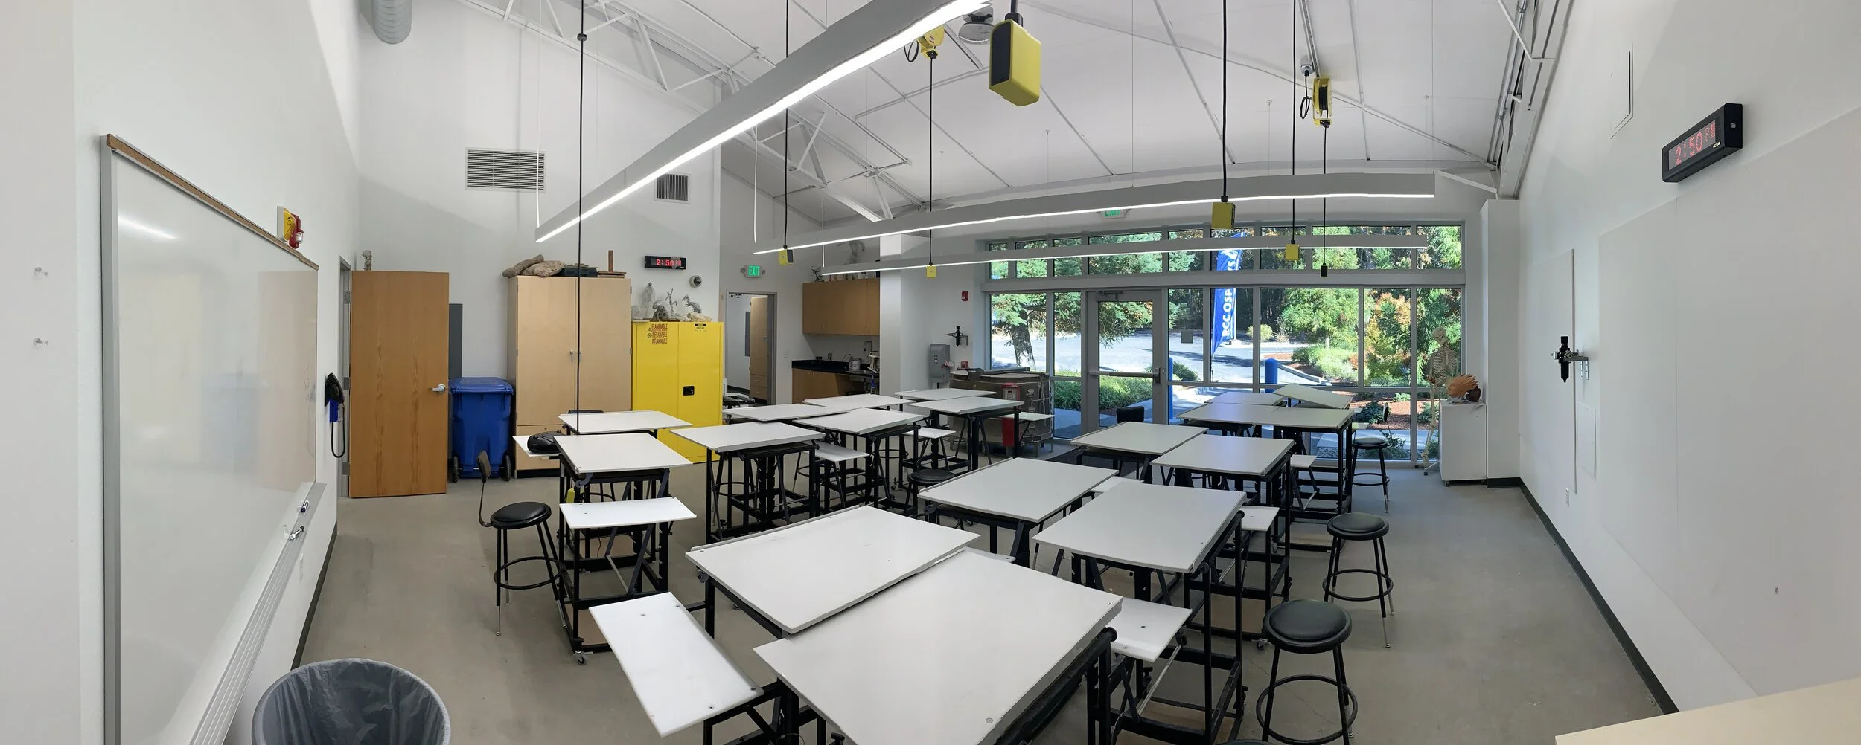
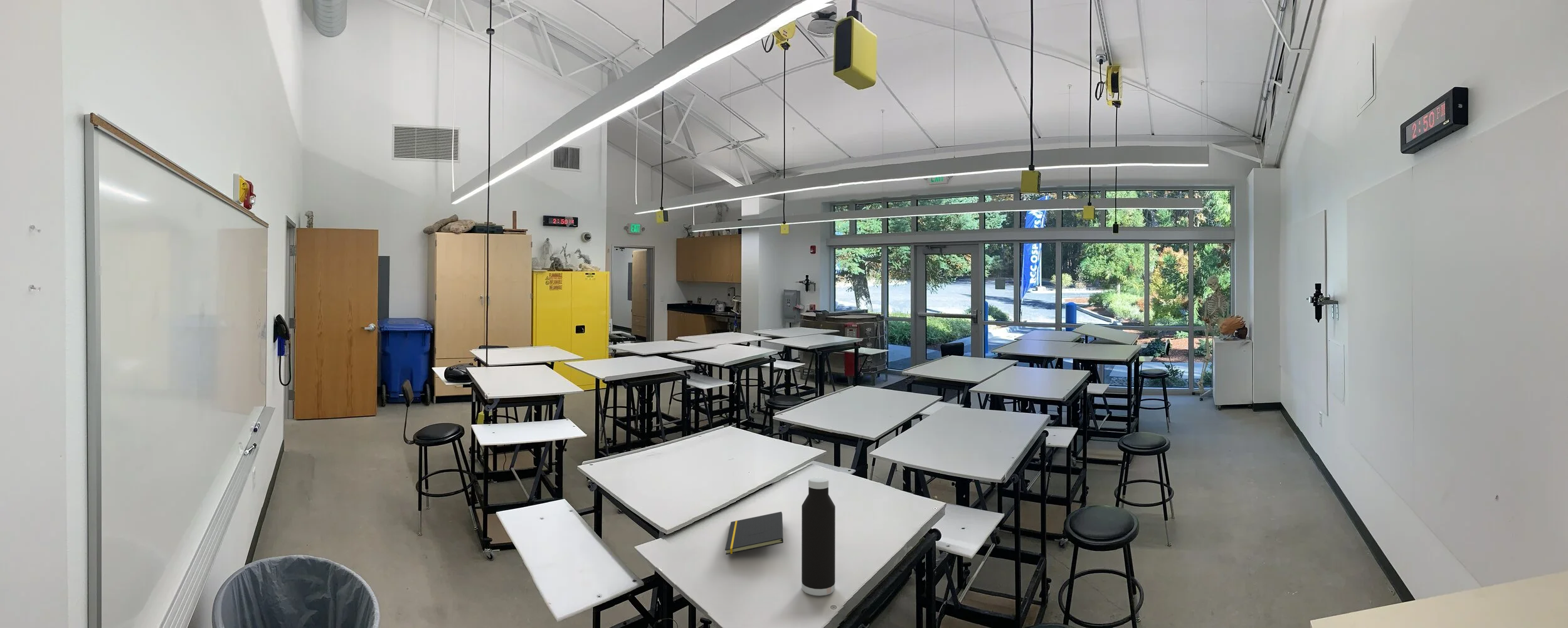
+ water bottle [801,476,836,597]
+ notepad [724,511,784,555]
